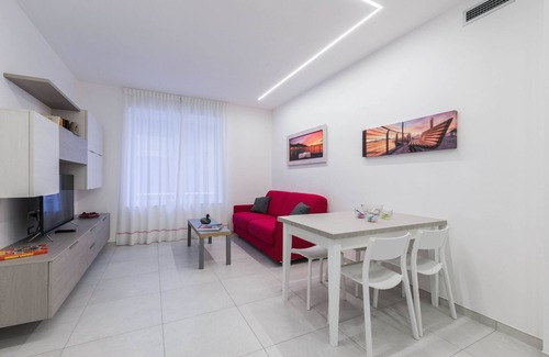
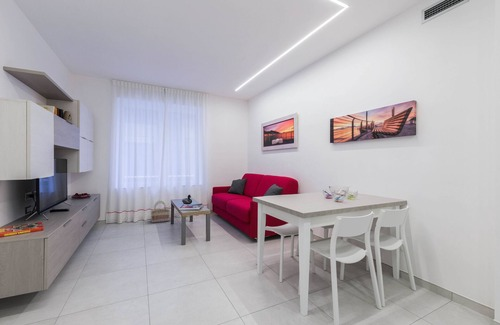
+ basket [150,200,171,224]
